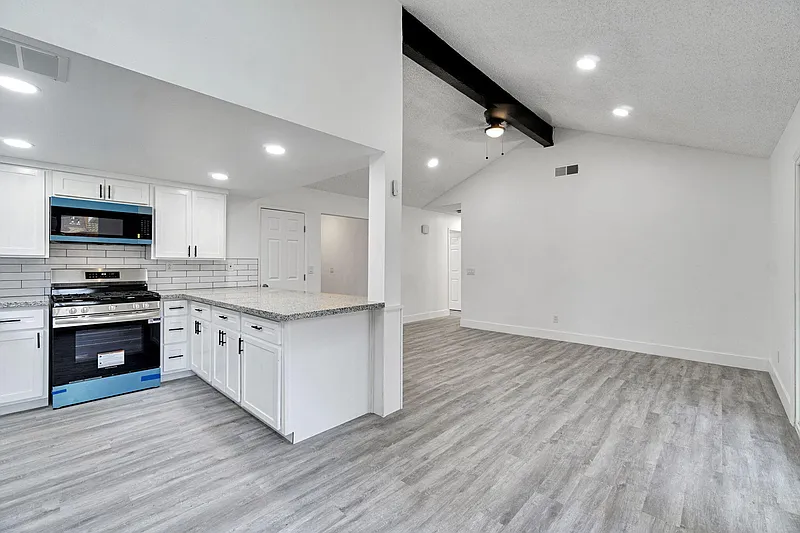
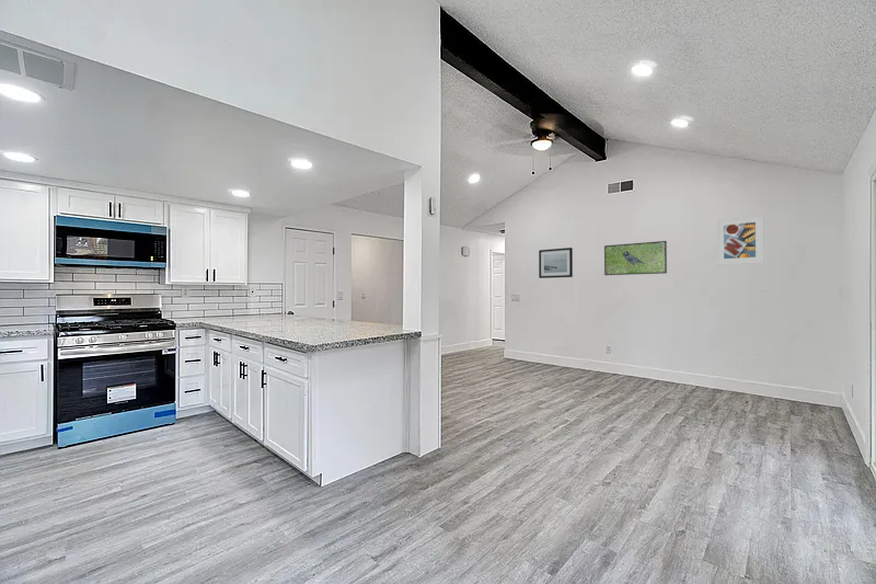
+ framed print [715,214,765,266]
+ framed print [603,240,668,276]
+ wall art [538,247,574,279]
